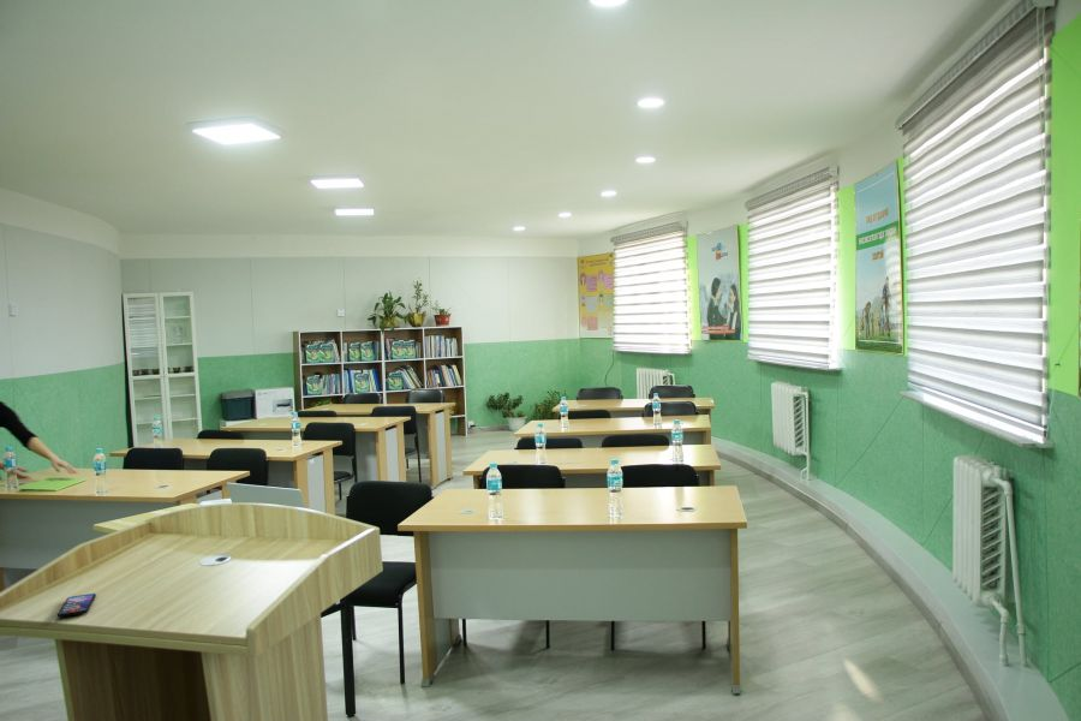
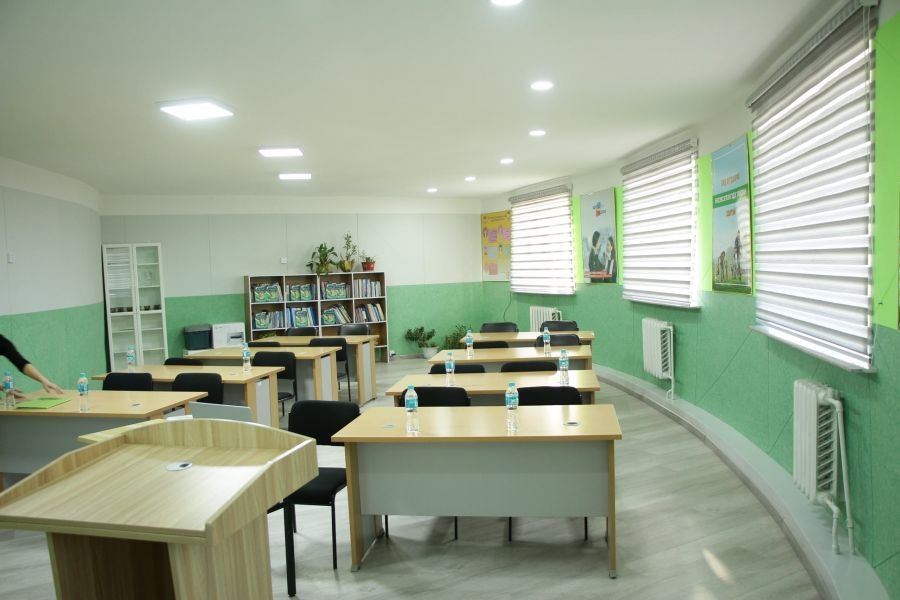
- smartphone [56,592,97,619]
